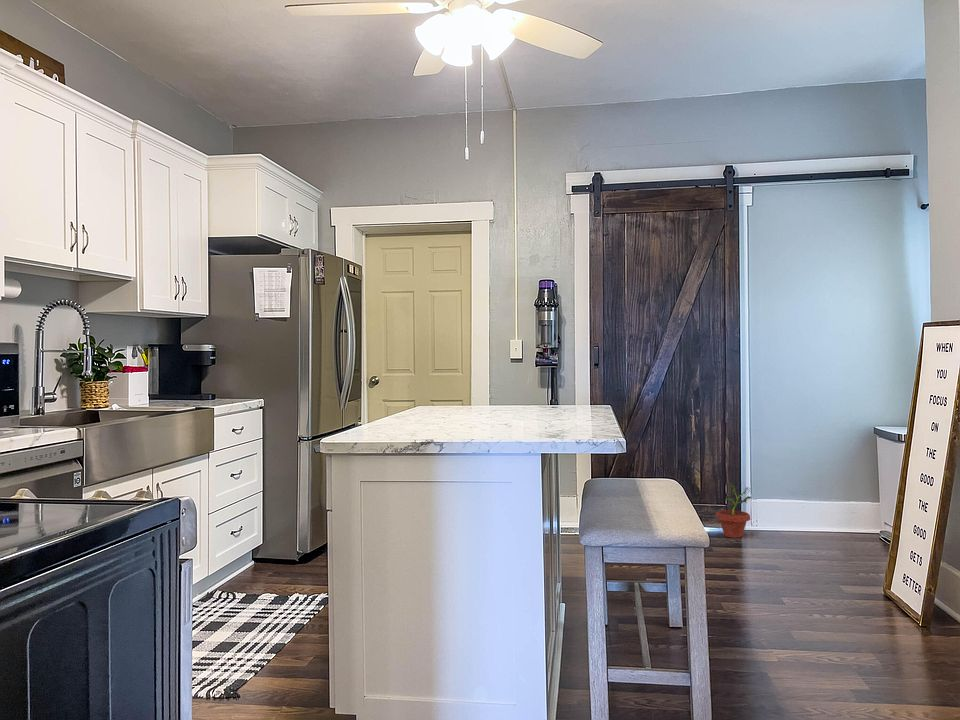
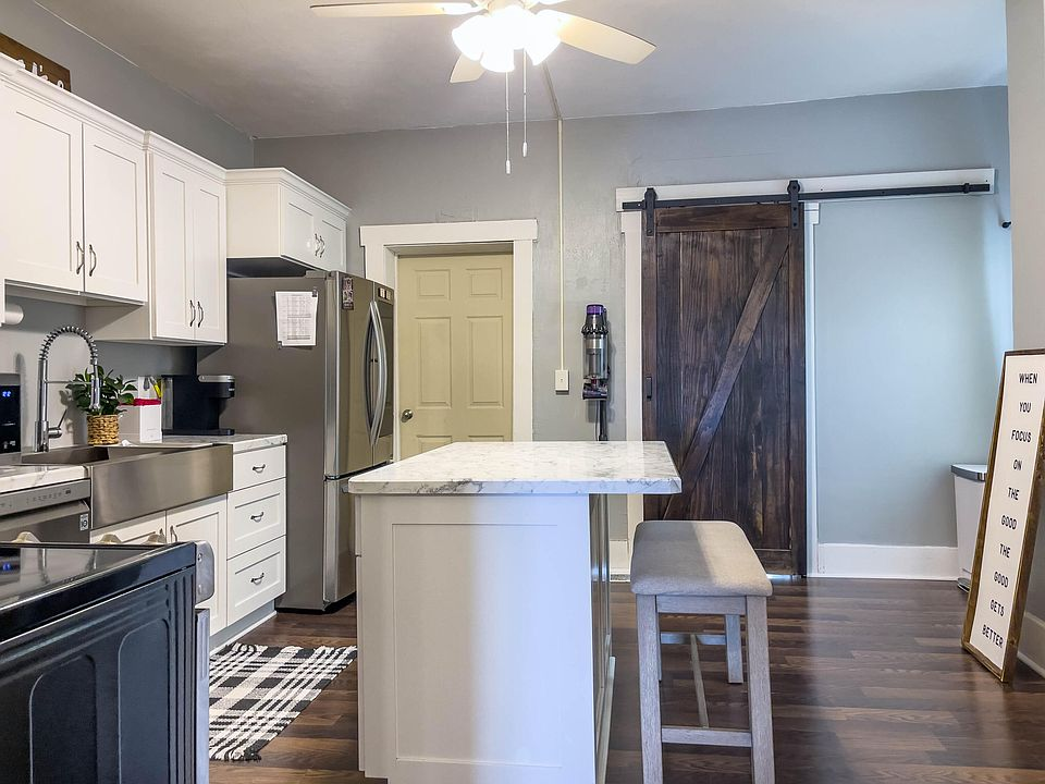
- potted plant [715,482,752,539]
